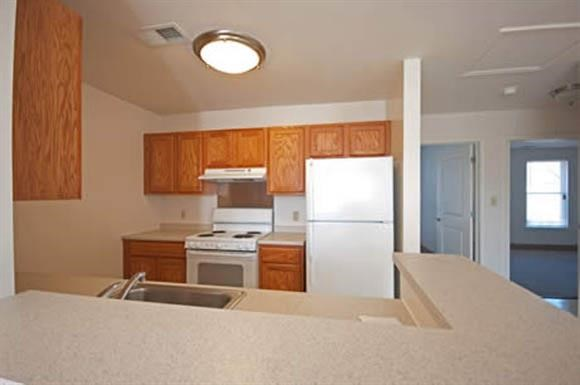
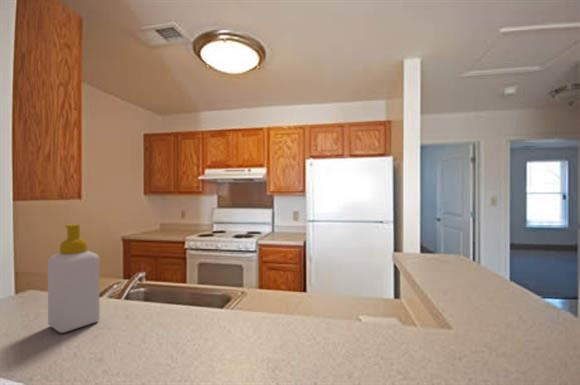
+ soap bottle [47,223,101,334]
